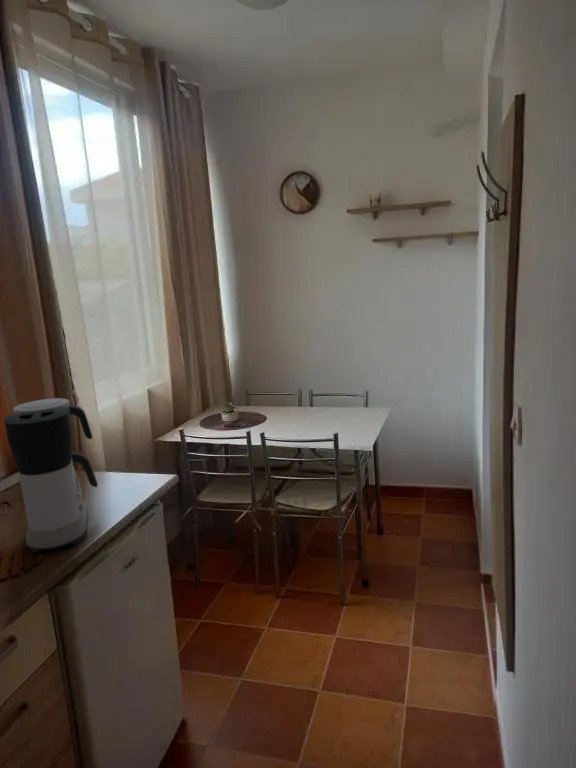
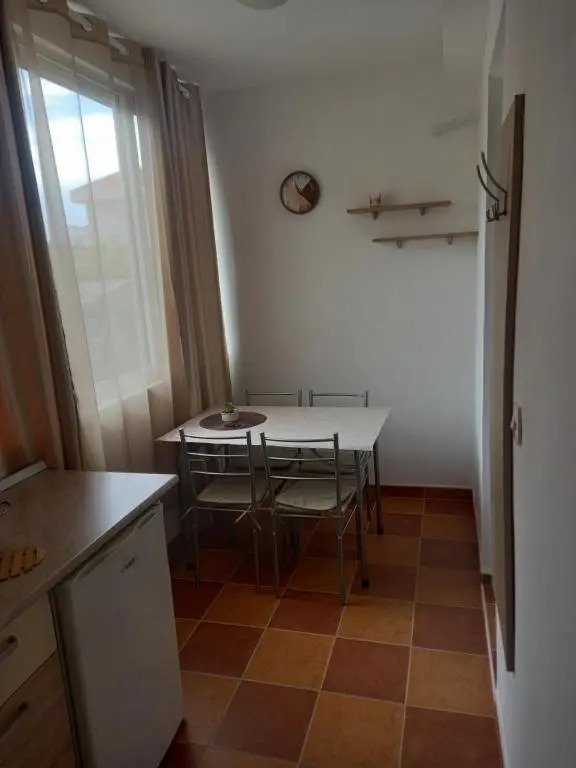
- coffee maker [3,397,99,554]
